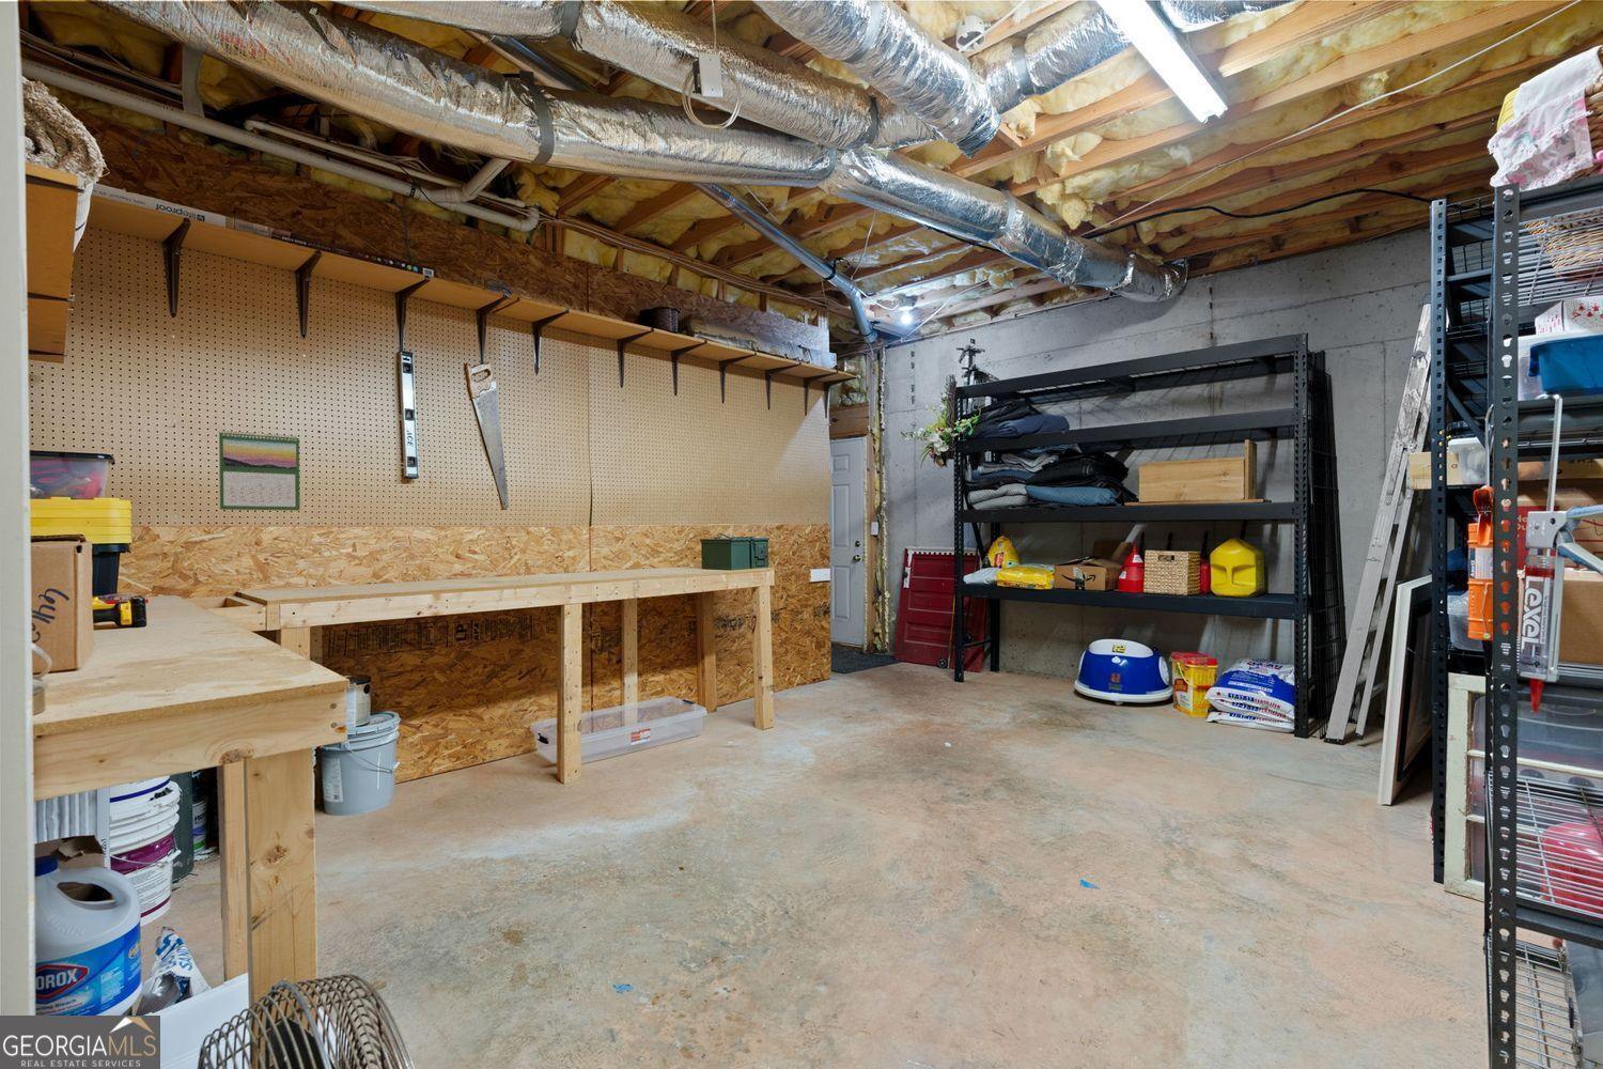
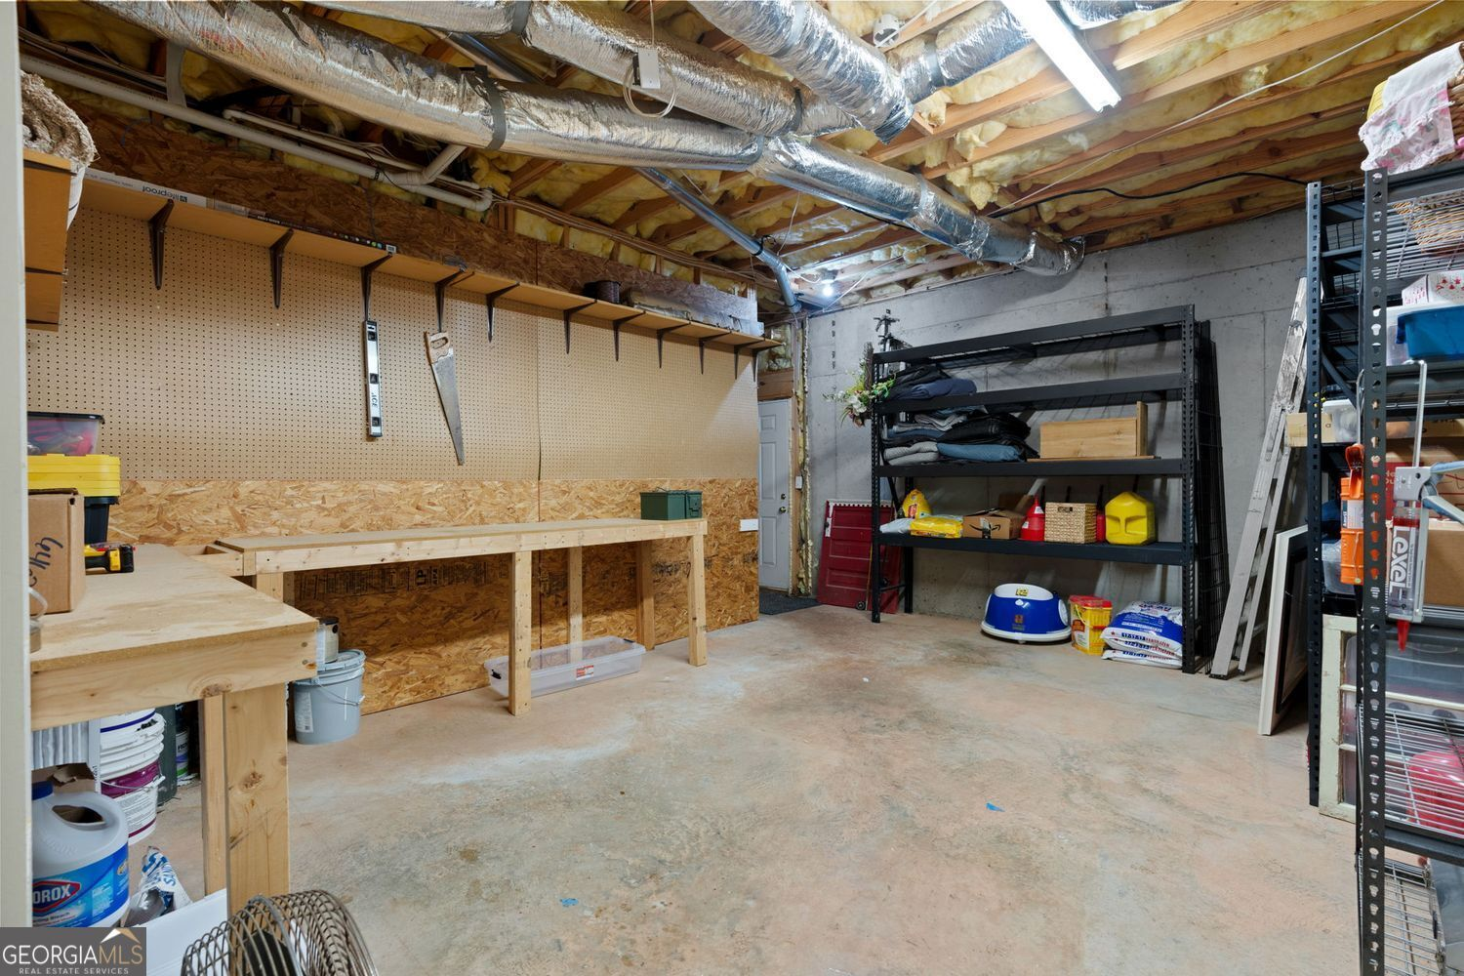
- calendar [218,430,302,512]
